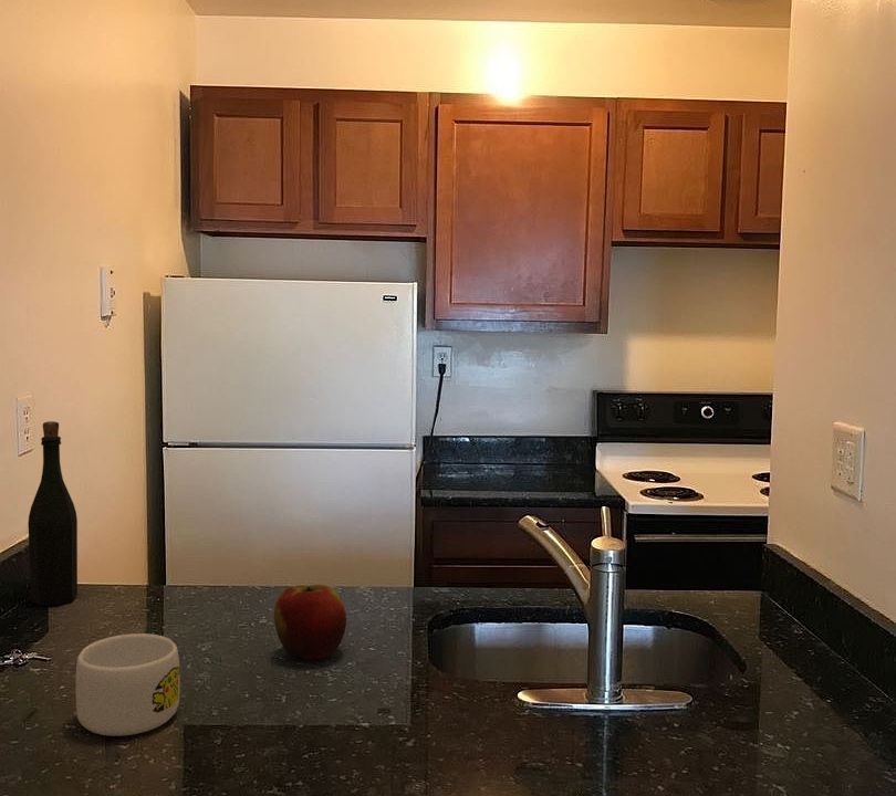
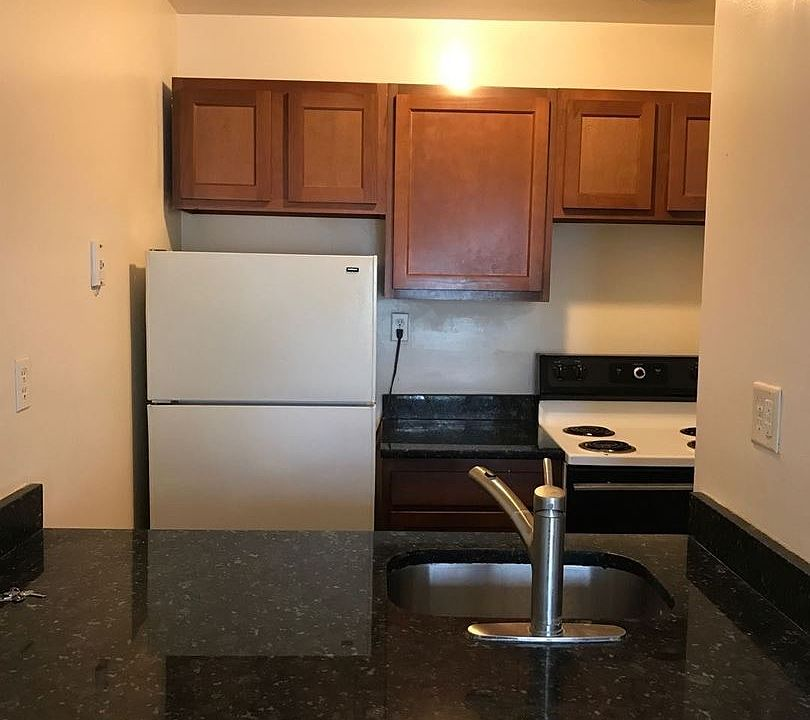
- apple [273,584,347,661]
- bottle [27,420,79,607]
- mug [75,632,181,737]
